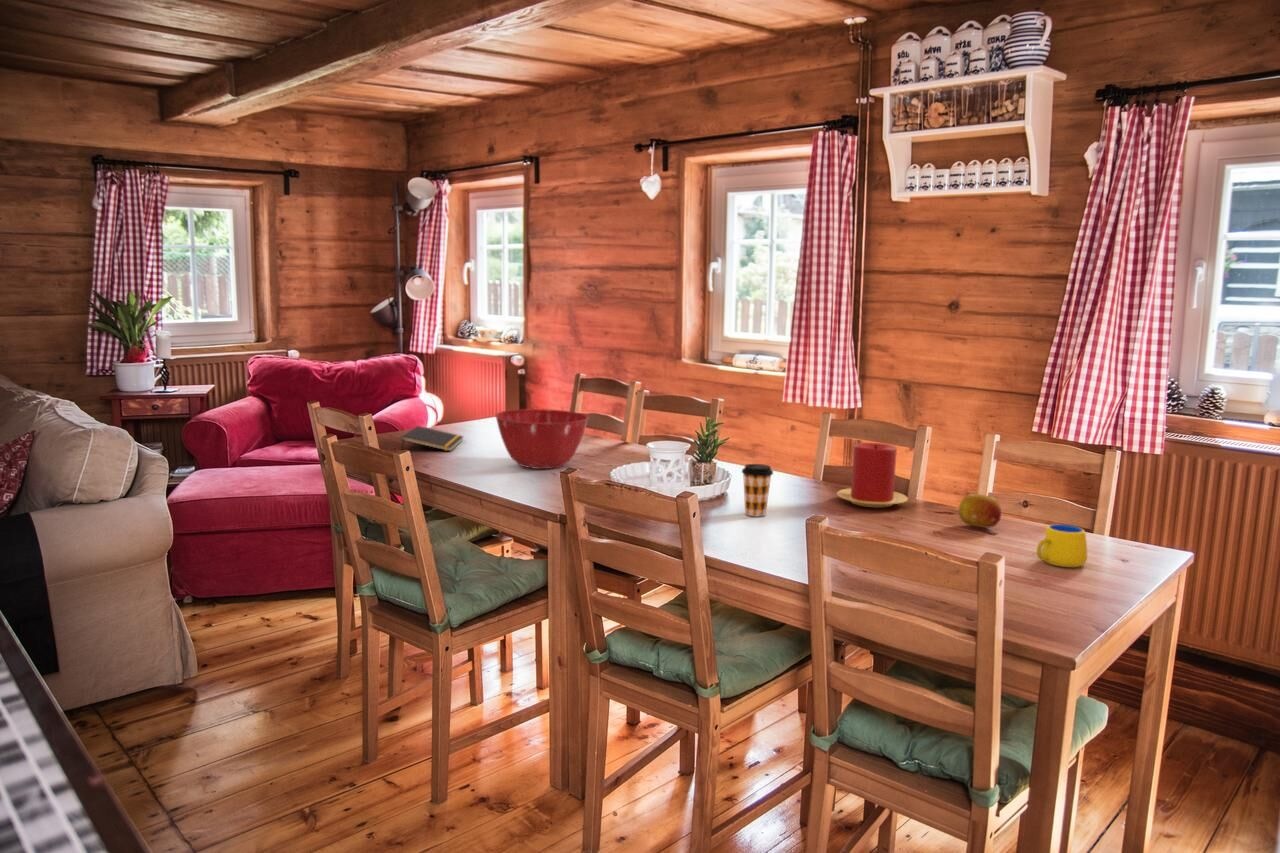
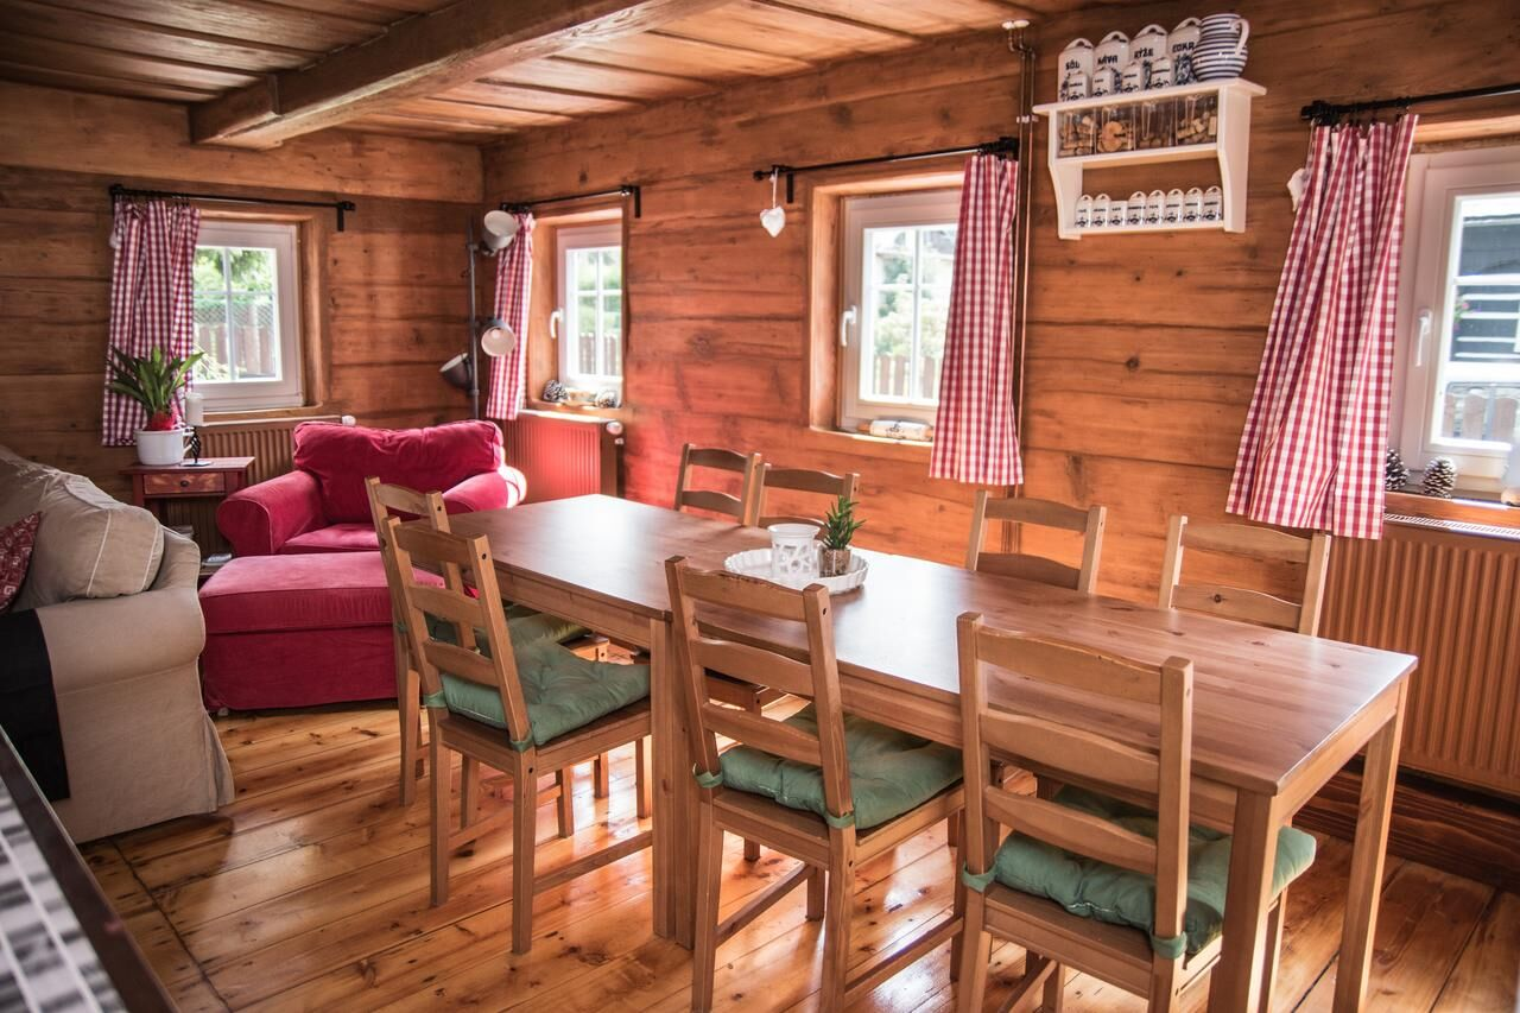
- coffee cup [741,463,774,517]
- mug [1027,524,1088,568]
- fruit [958,493,1002,529]
- candle [836,442,909,508]
- mixing bowl [494,408,590,470]
- notepad [400,425,465,452]
